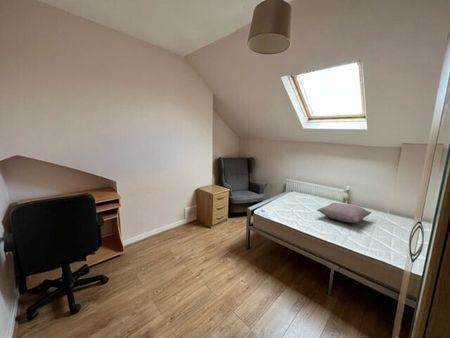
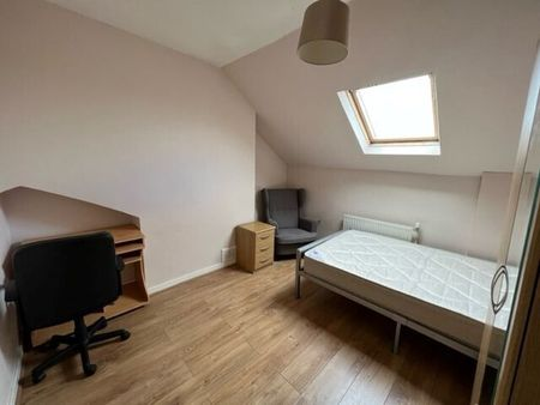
- pillow [316,202,372,224]
